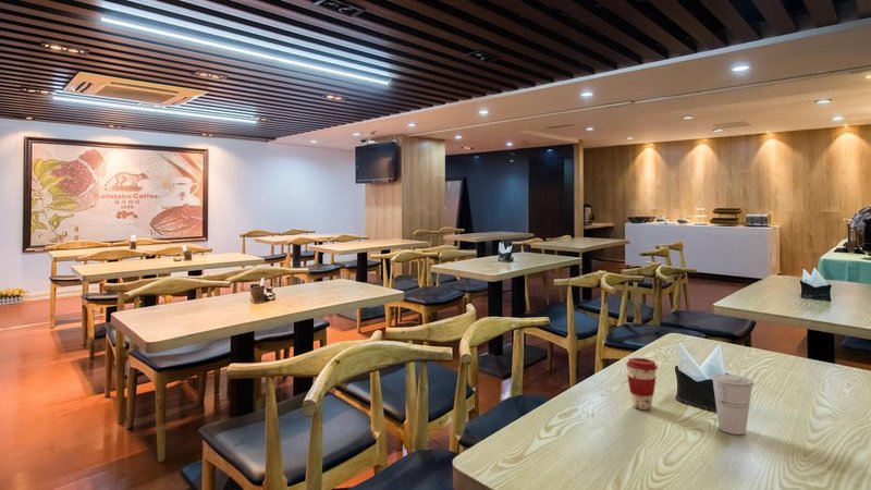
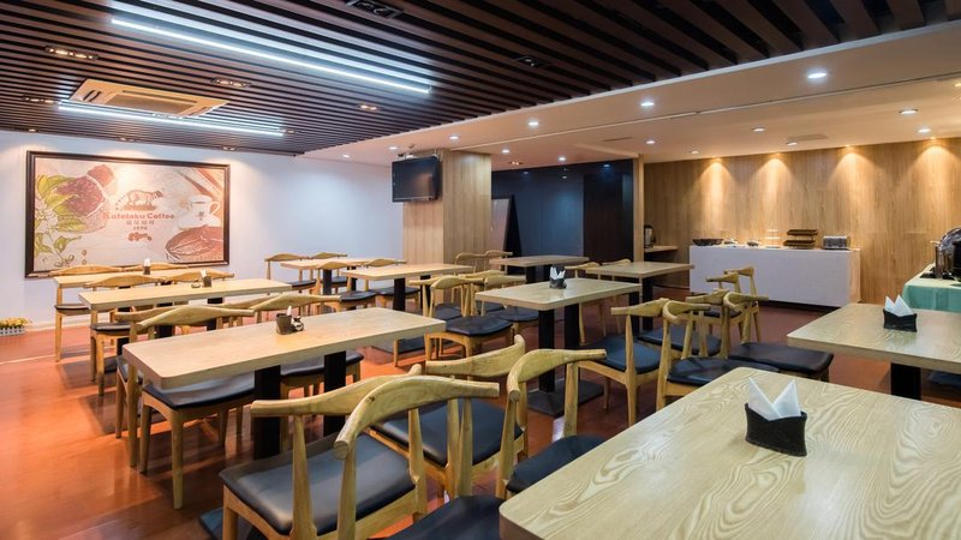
- coffee cup [625,357,659,411]
- cup [710,372,756,436]
